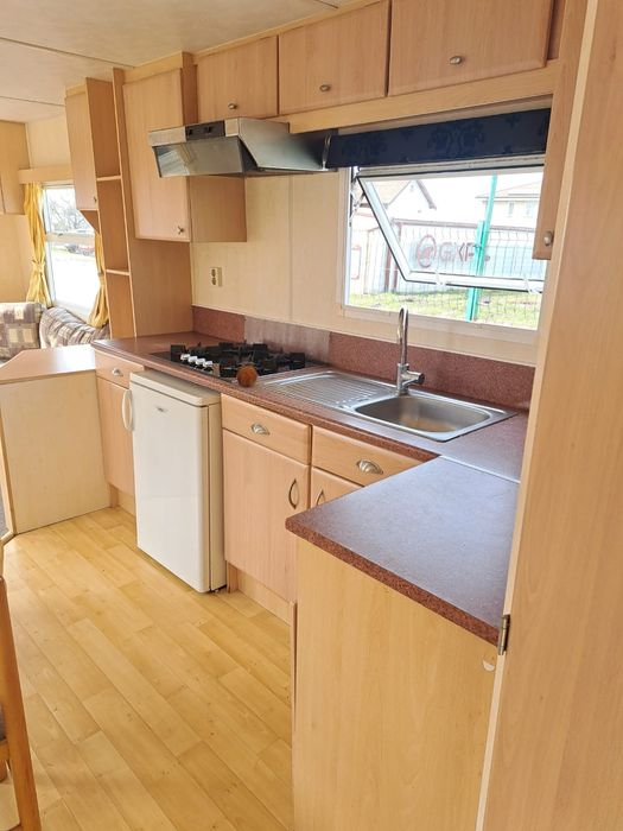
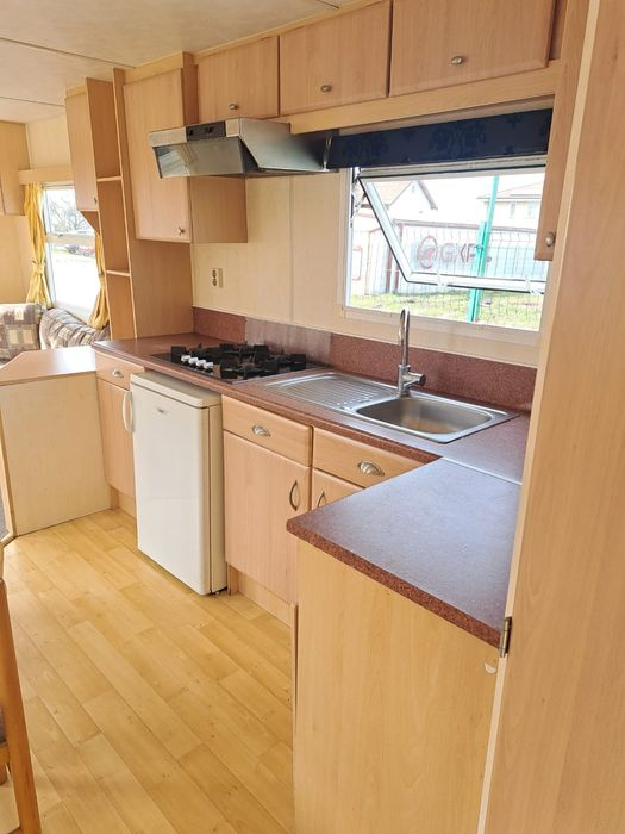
- fruit [236,364,259,387]
